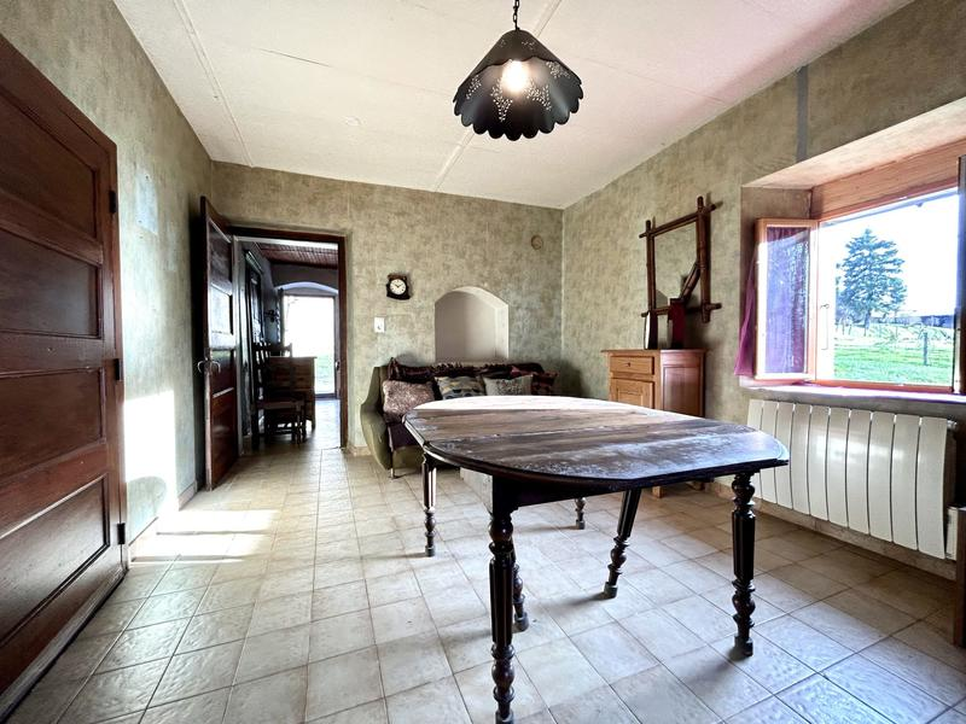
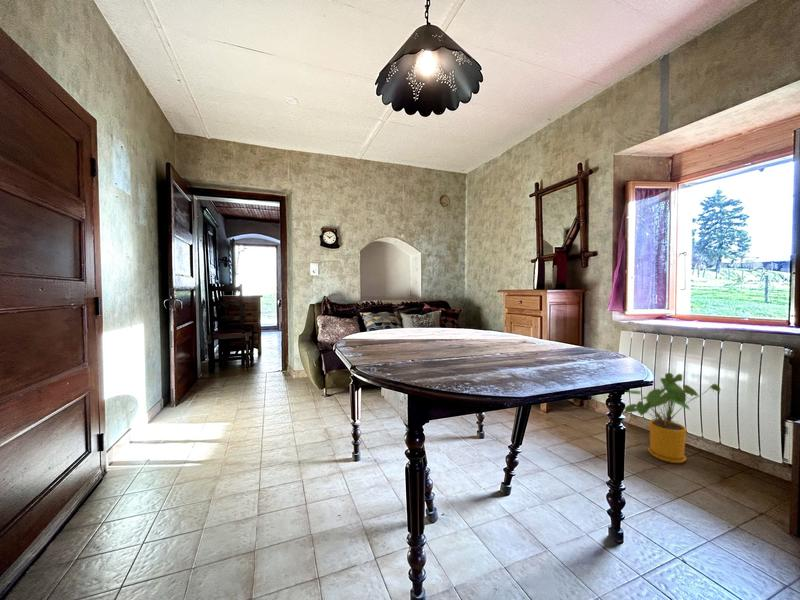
+ house plant [623,372,722,464]
